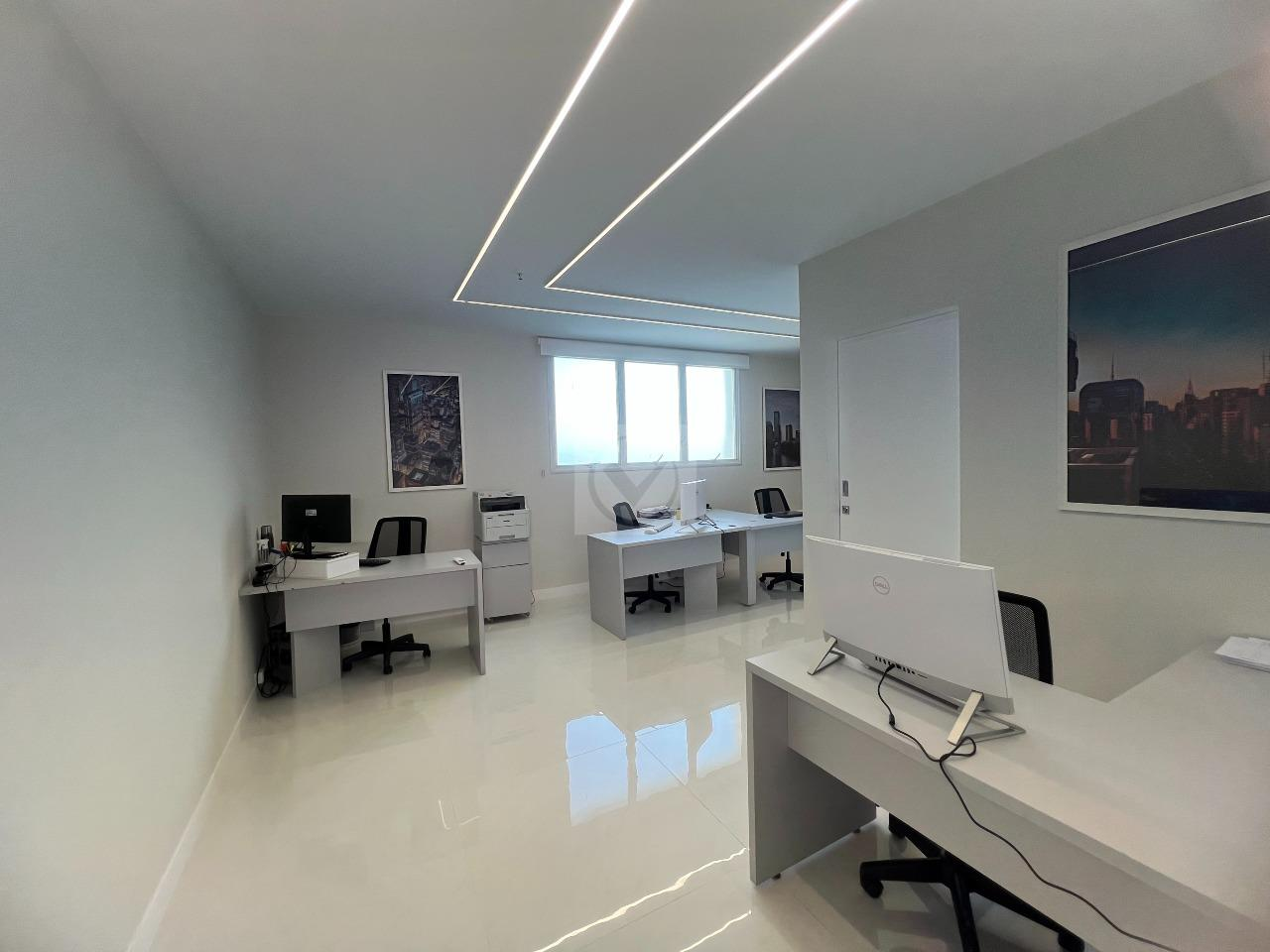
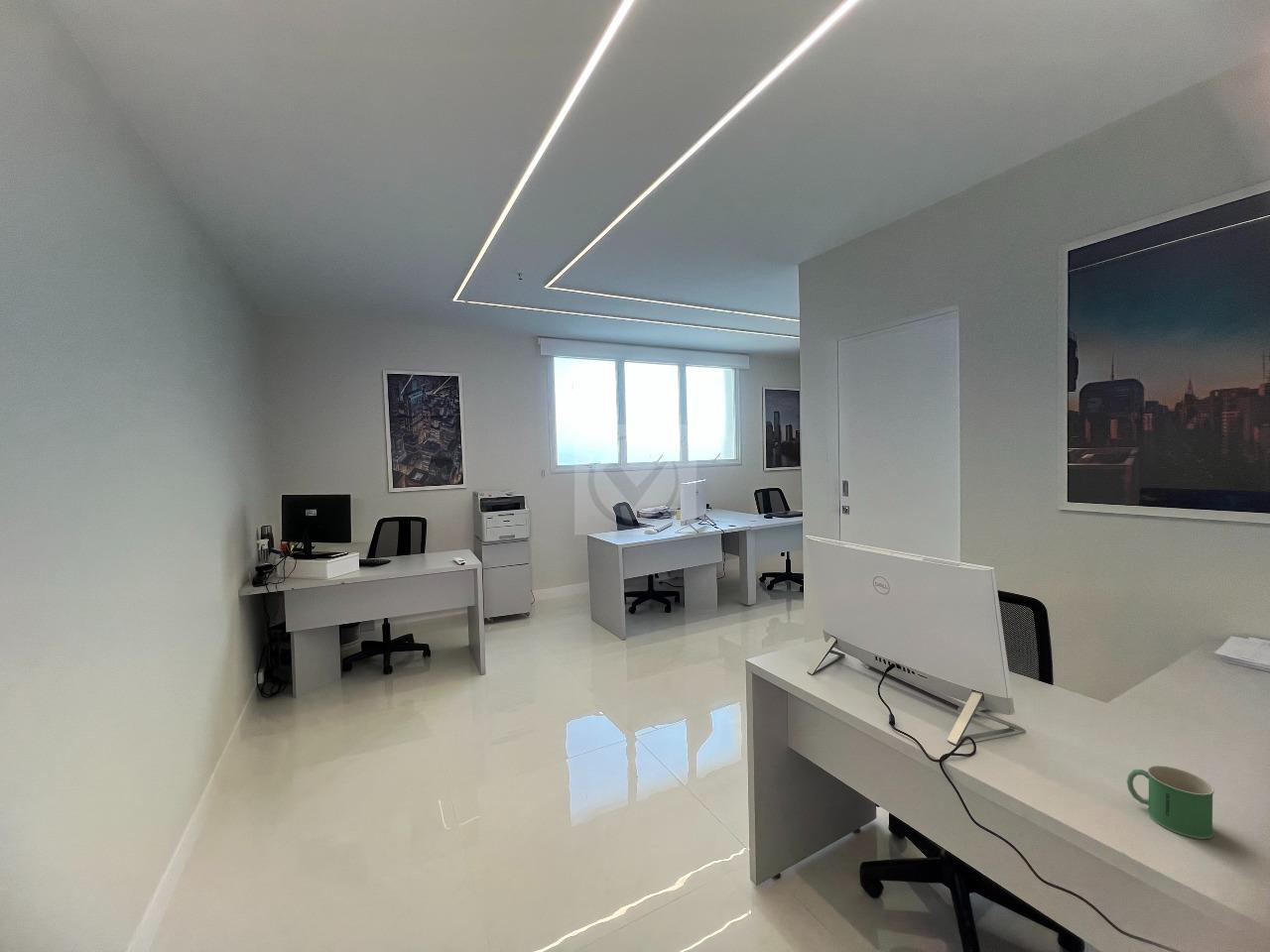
+ mug [1126,765,1215,840]
